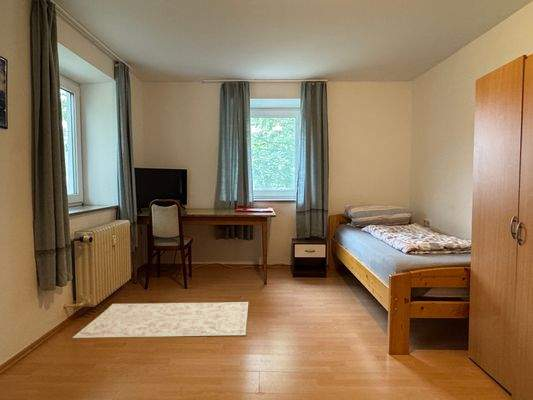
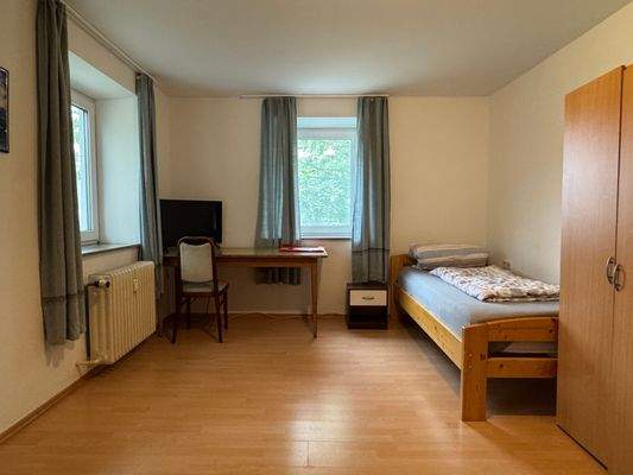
- rug [72,301,249,339]
